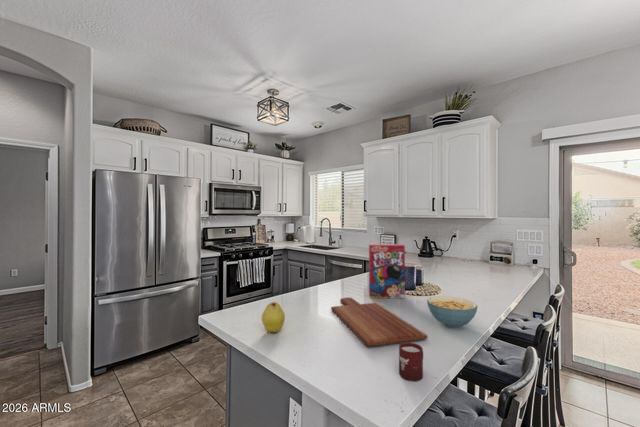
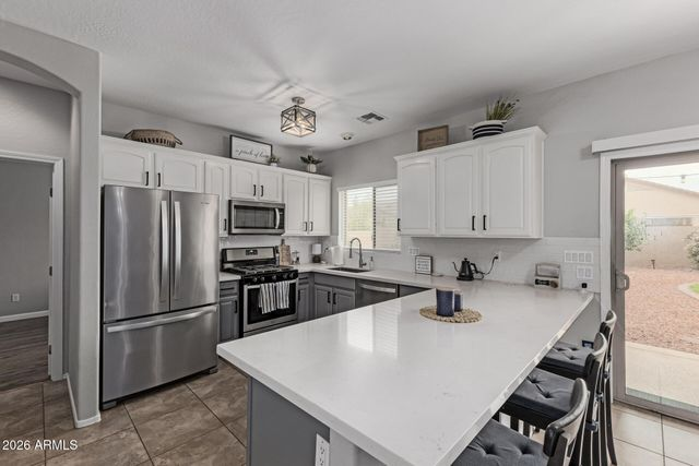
- cup [398,342,424,382]
- cereal box [368,243,406,299]
- cutting board [330,296,429,347]
- fruit [261,301,286,333]
- cereal bowl [426,295,478,328]
